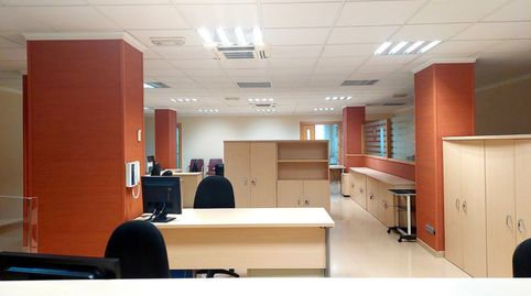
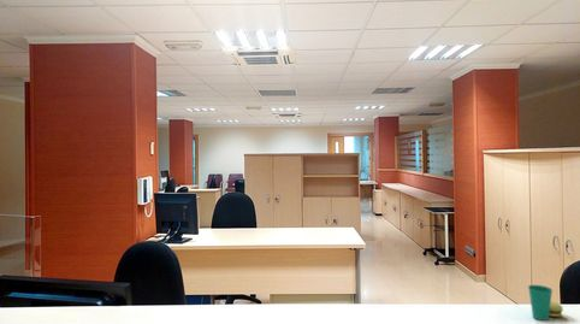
+ cup [527,284,564,322]
